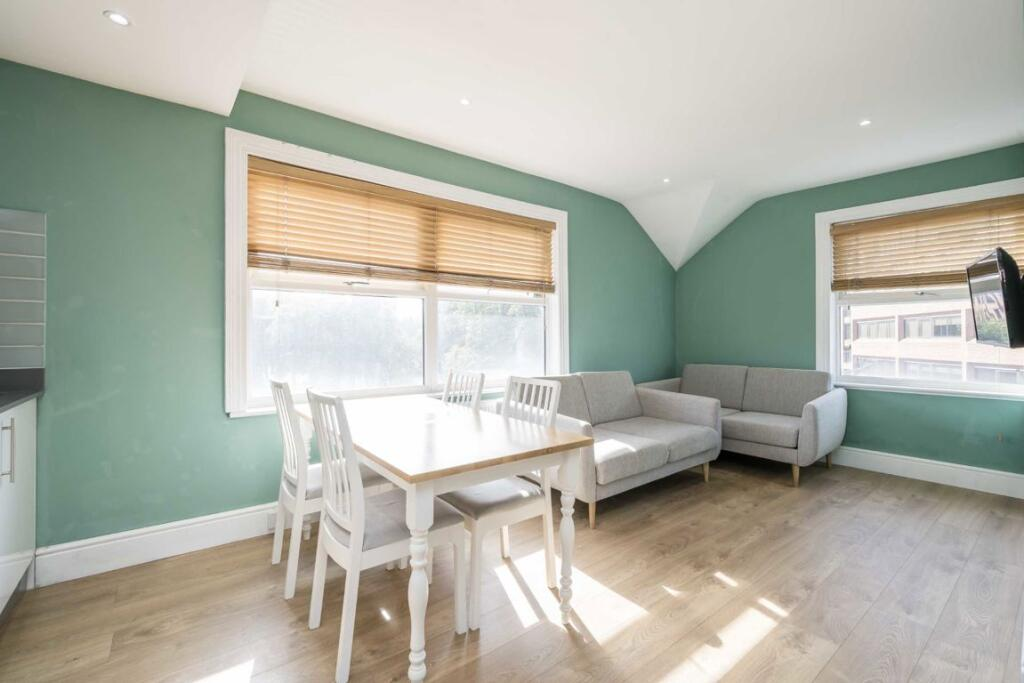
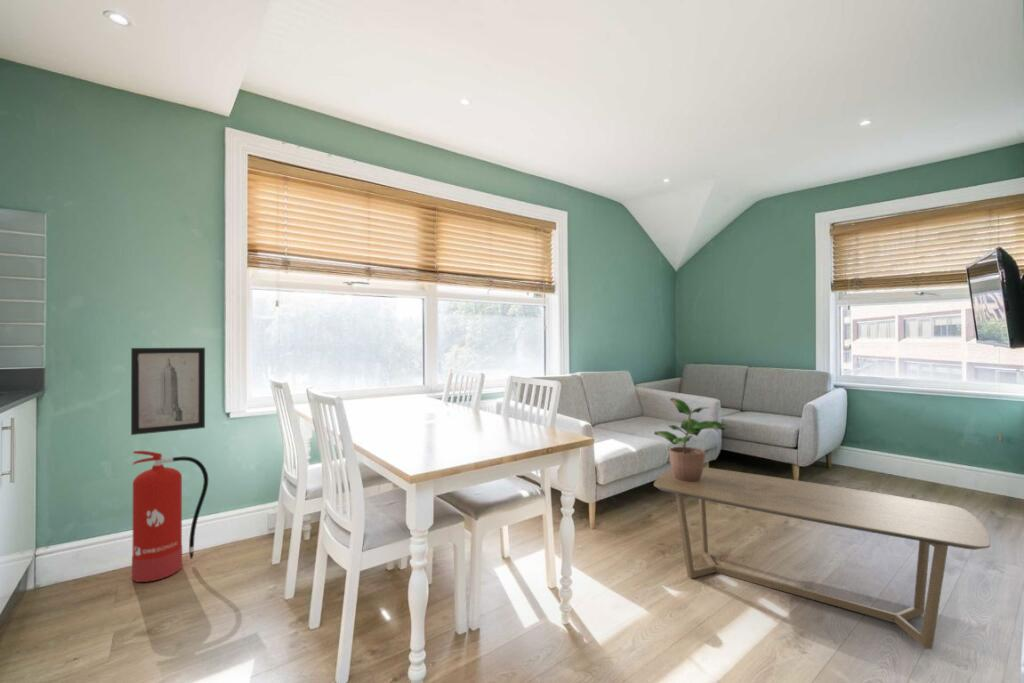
+ potted plant [653,397,728,482]
+ coffee table [653,466,991,650]
+ fire extinguisher [131,450,209,583]
+ wall art [130,347,206,436]
